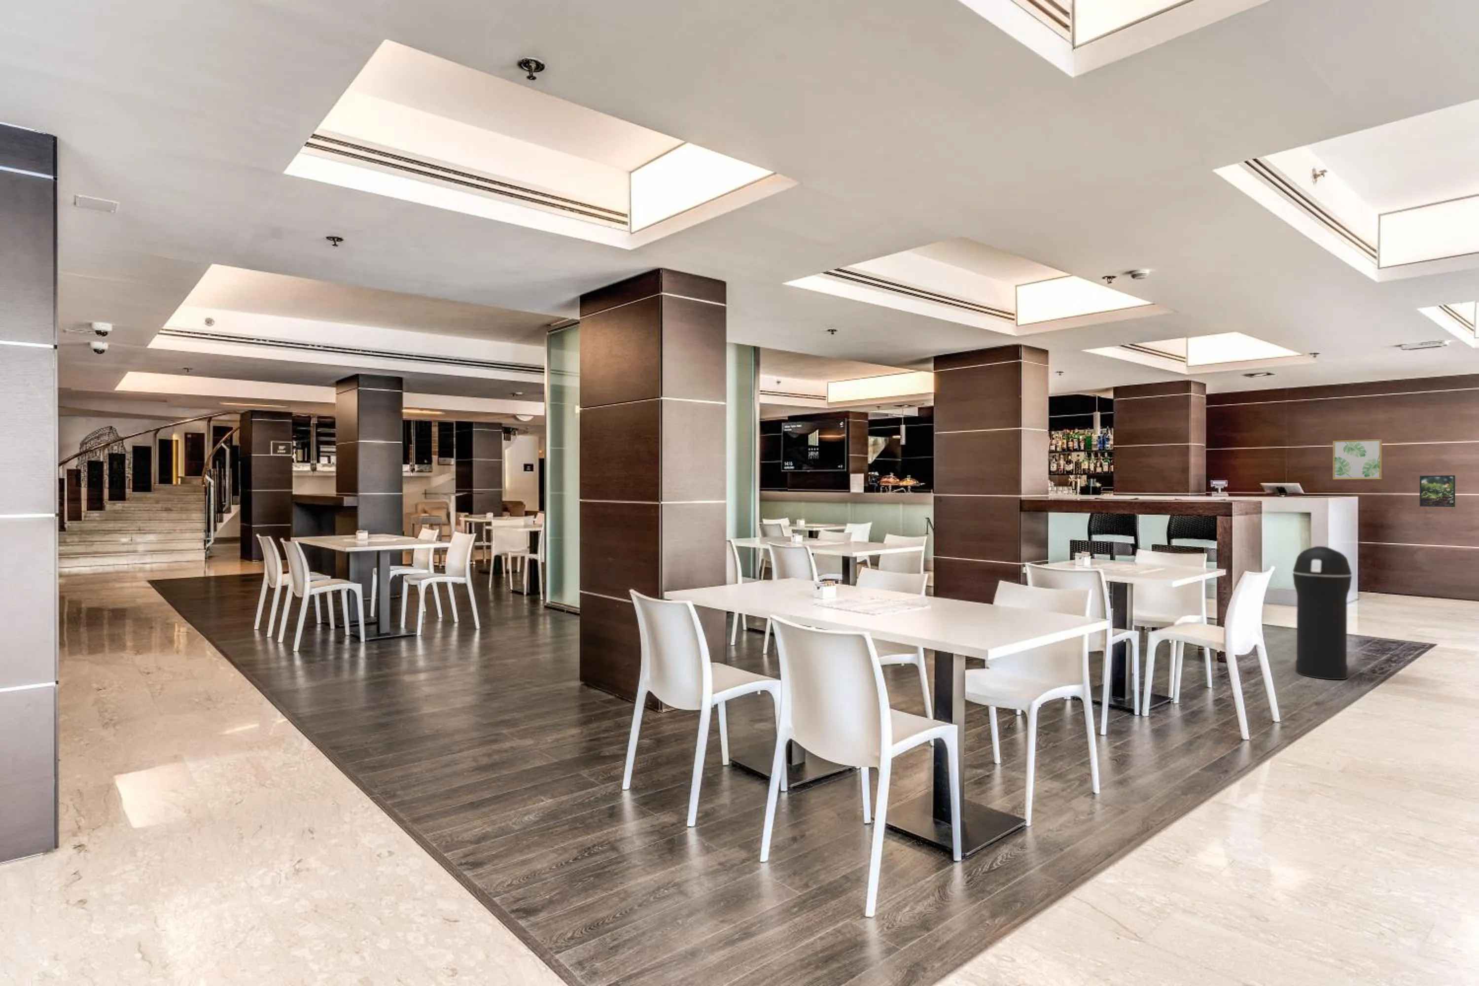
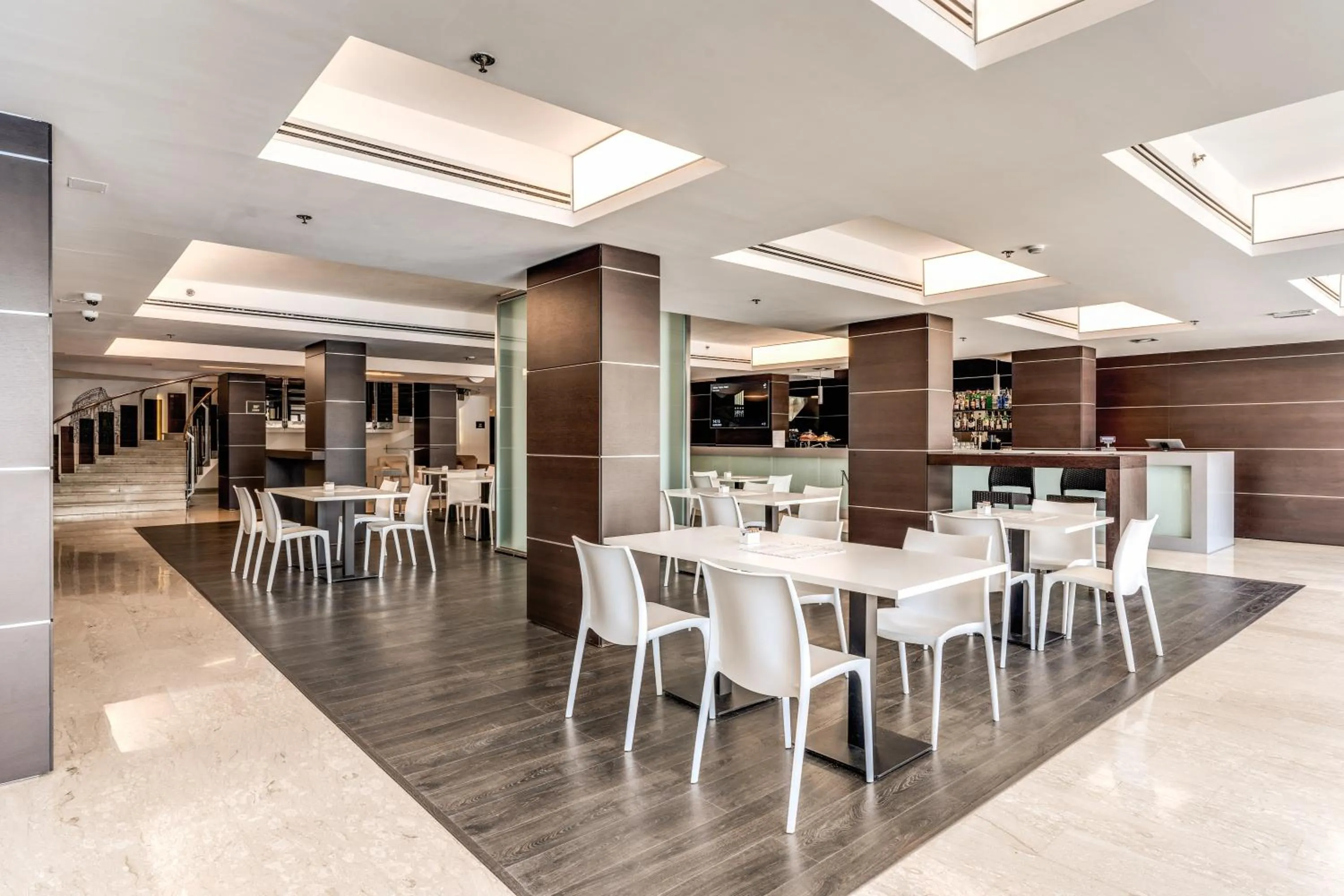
- trash can [1292,546,1352,680]
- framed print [1418,474,1456,507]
- wall art [1332,439,1382,480]
